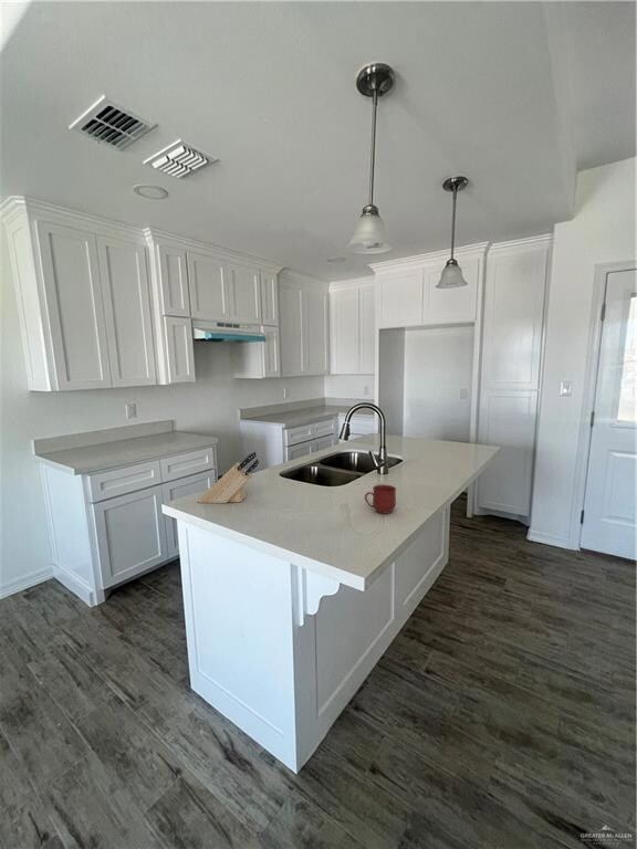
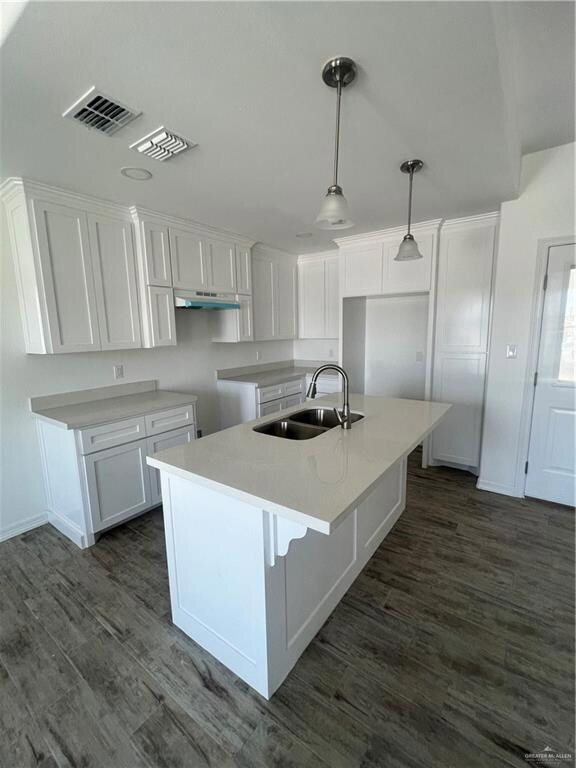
- knife block [197,451,260,504]
- mug [364,483,397,515]
